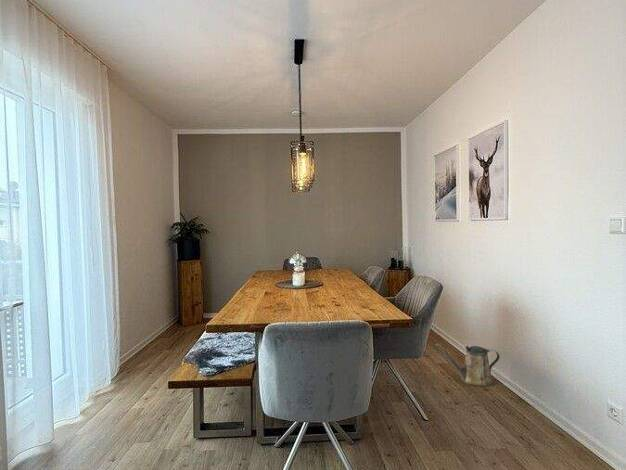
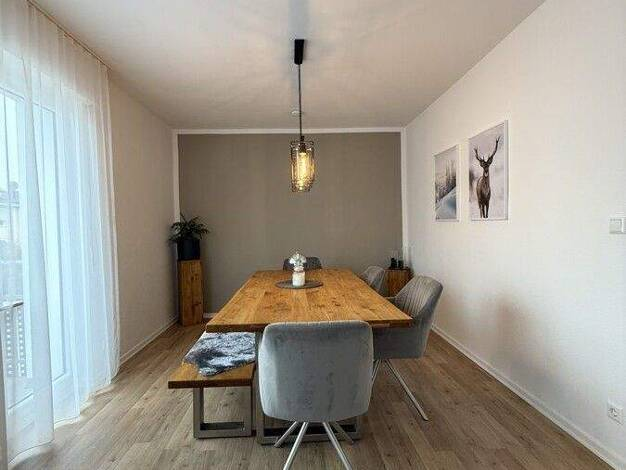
- watering can [434,343,501,387]
